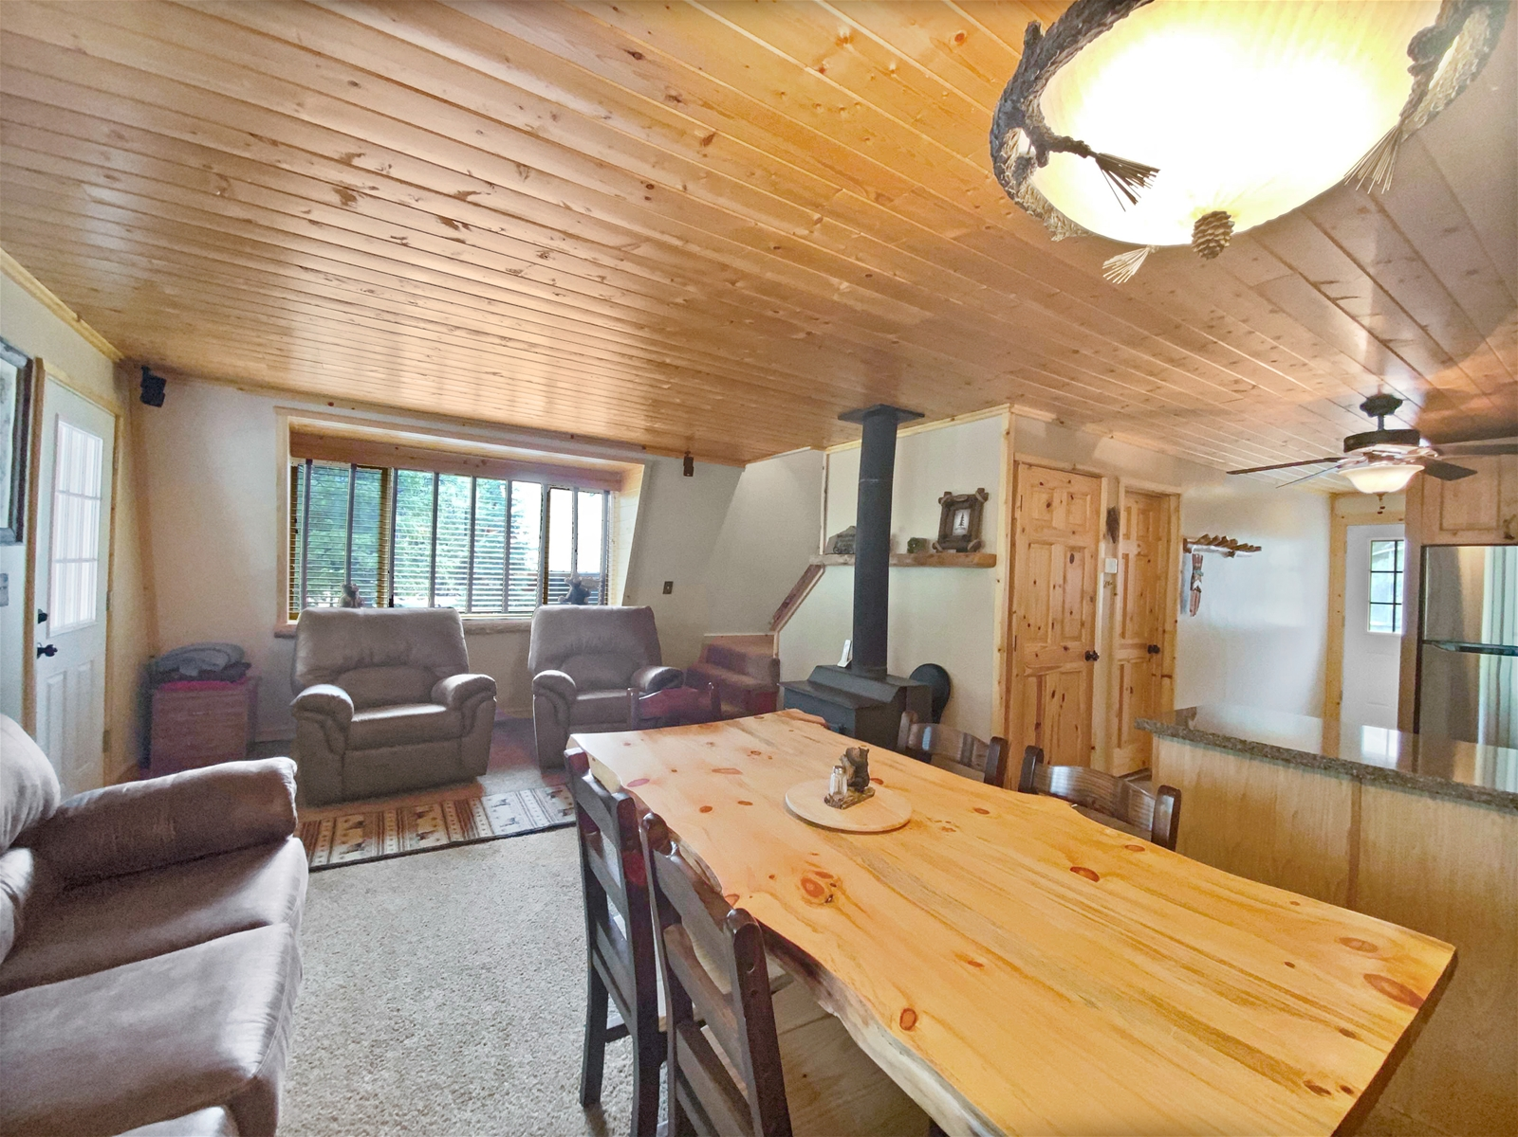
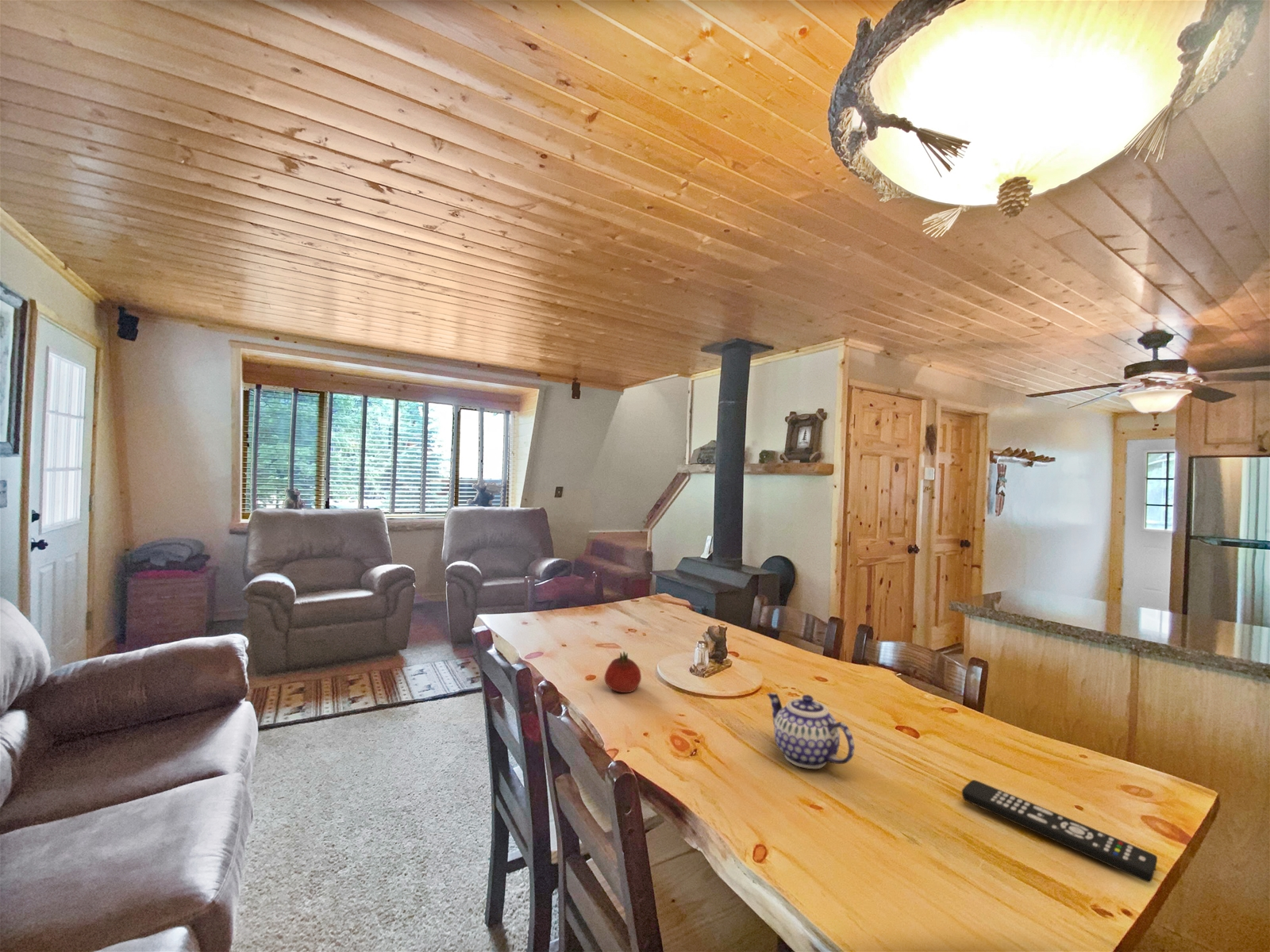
+ fruit [603,651,642,693]
+ remote control [961,779,1158,884]
+ teapot [766,692,856,770]
